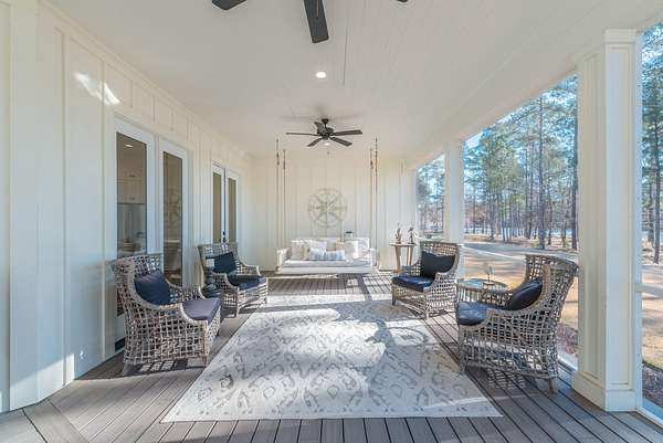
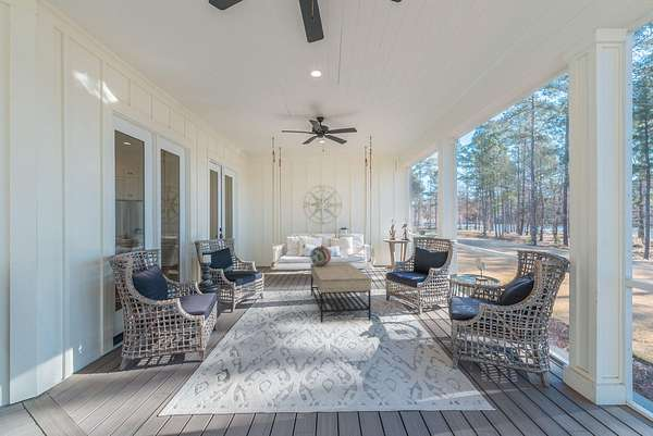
+ decorative sphere [310,245,332,266]
+ coffee table [310,262,372,324]
